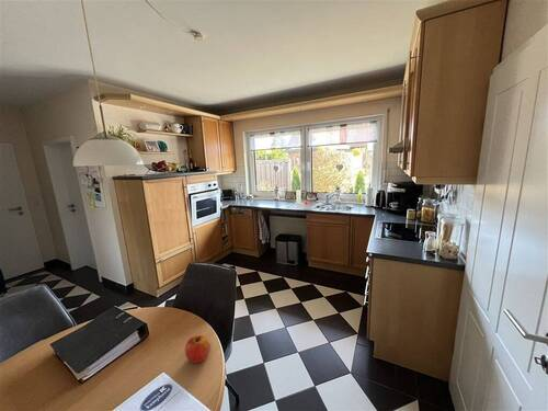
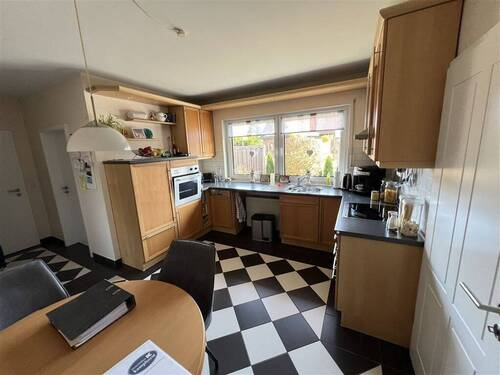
- fruit [184,334,212,364]
